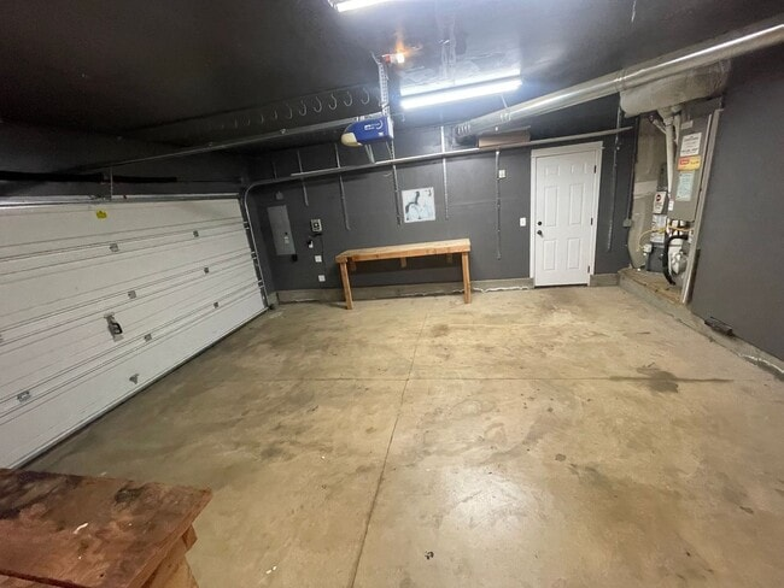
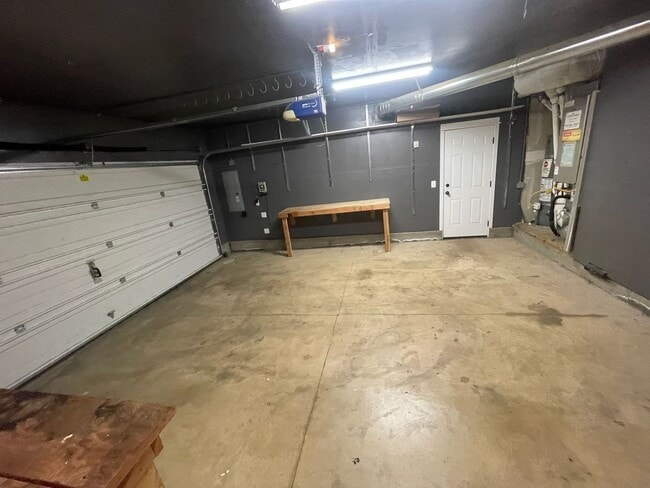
- wall art [400,187,437,224]
